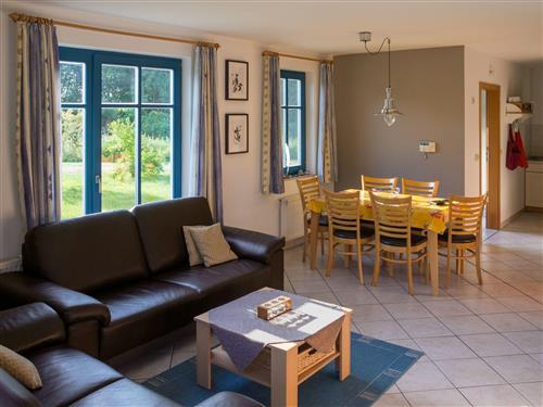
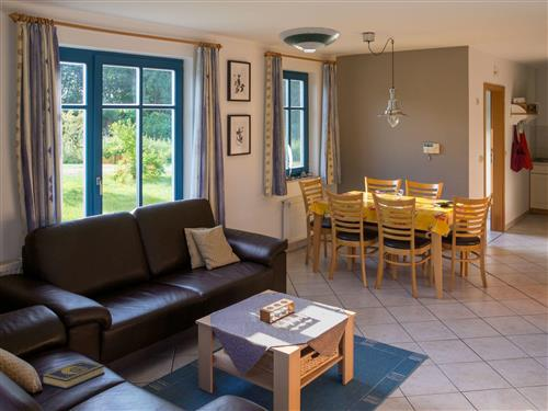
+ book [41,359,106,390]
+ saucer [277,26,342,54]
